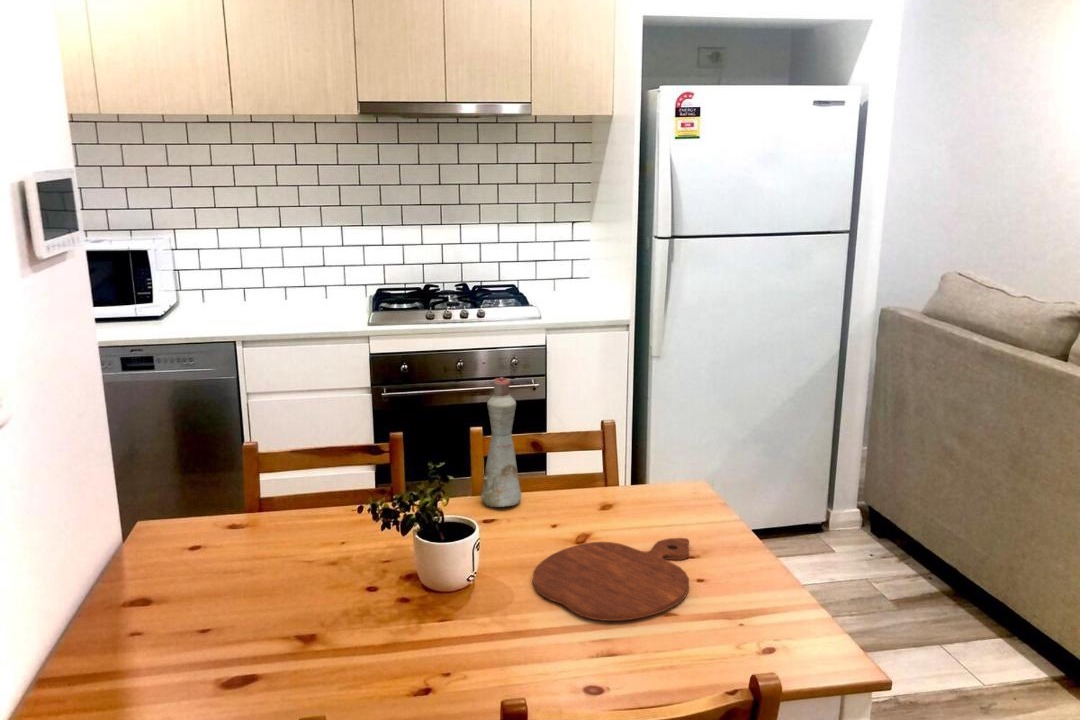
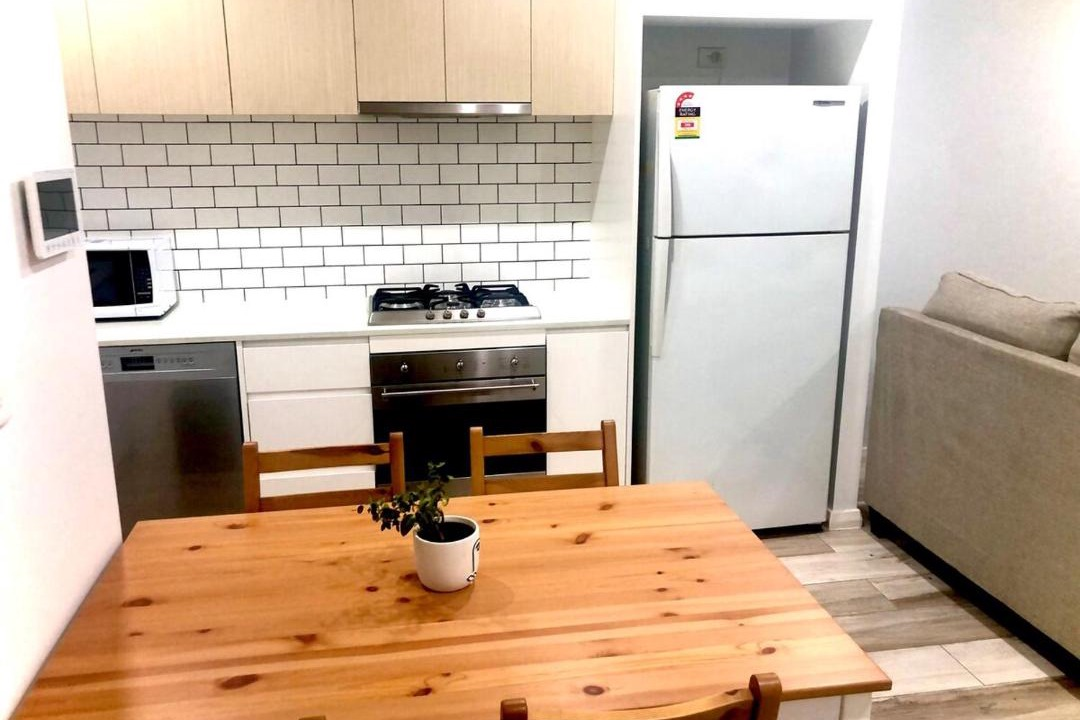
- bottle [480,376,522,508]
- cutting board [532,537,690,622]
